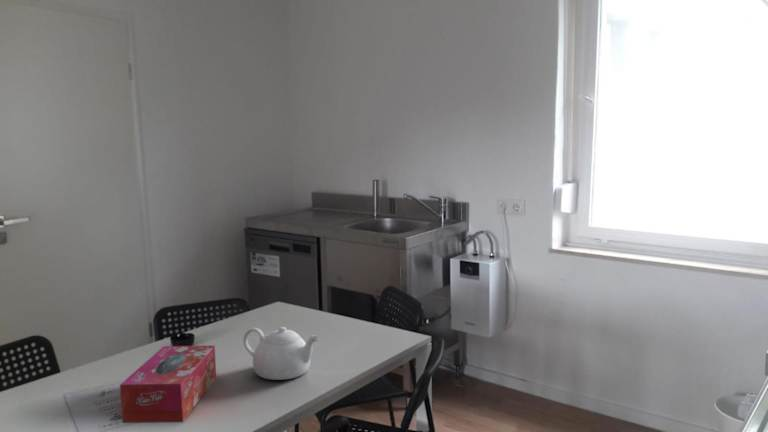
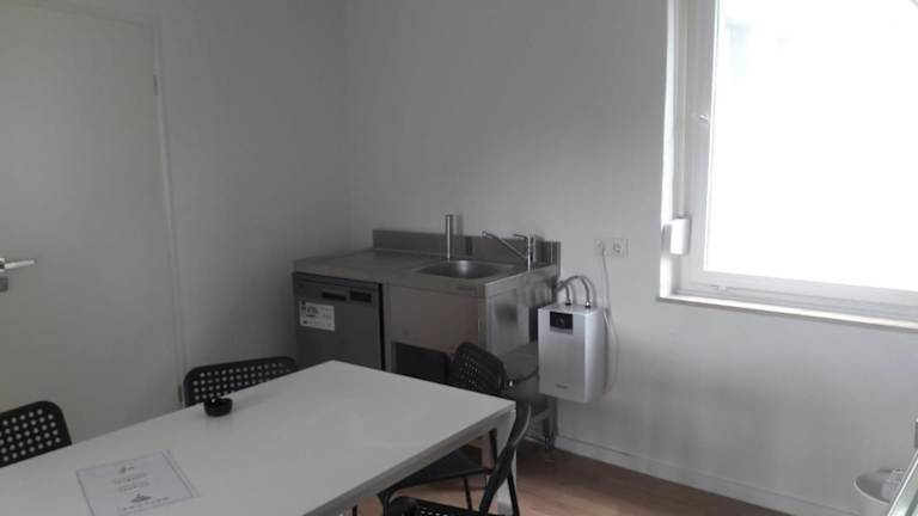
- tissue box [119,344,217,424]
- teapot [242,326,320,381]
